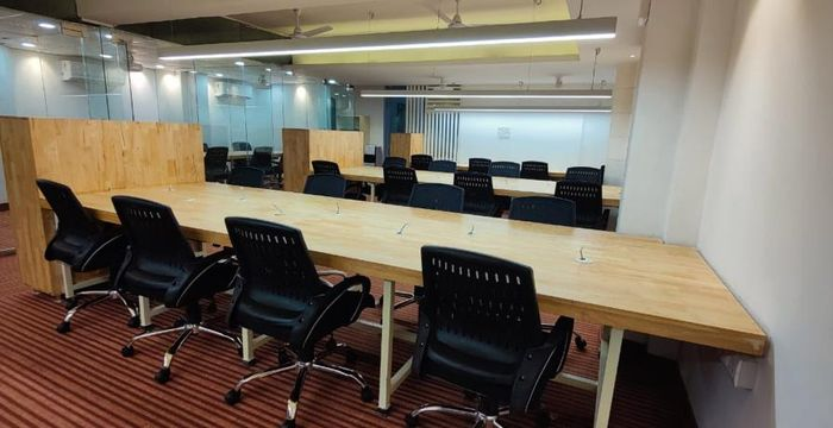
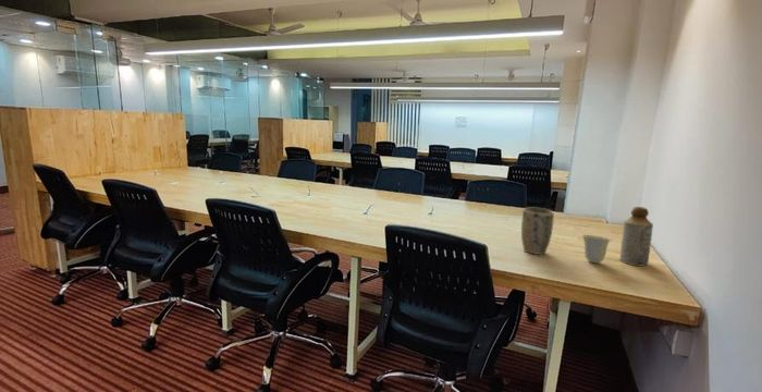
+ plant pot [520,207,555,256]
+ bottle [619,206,654,267]
+ cup [580,234,613,264]
